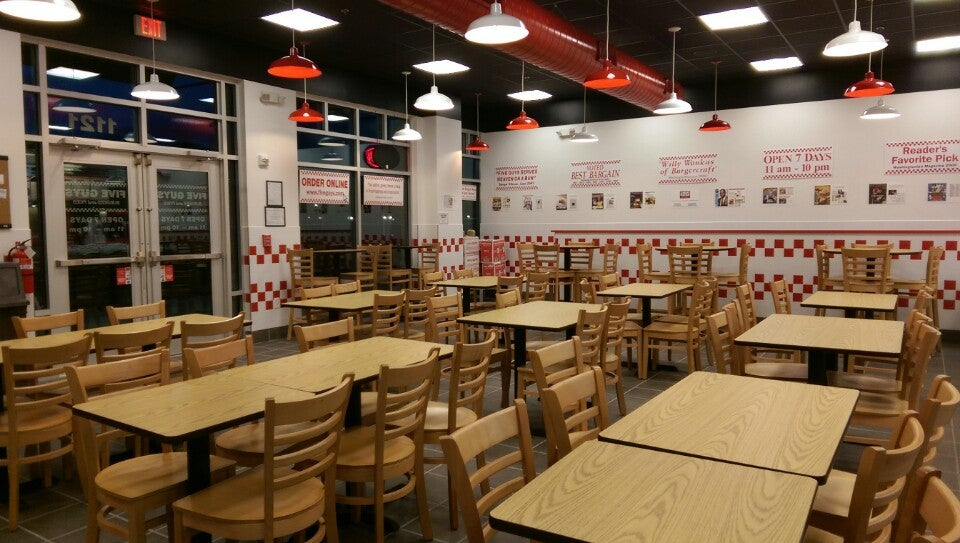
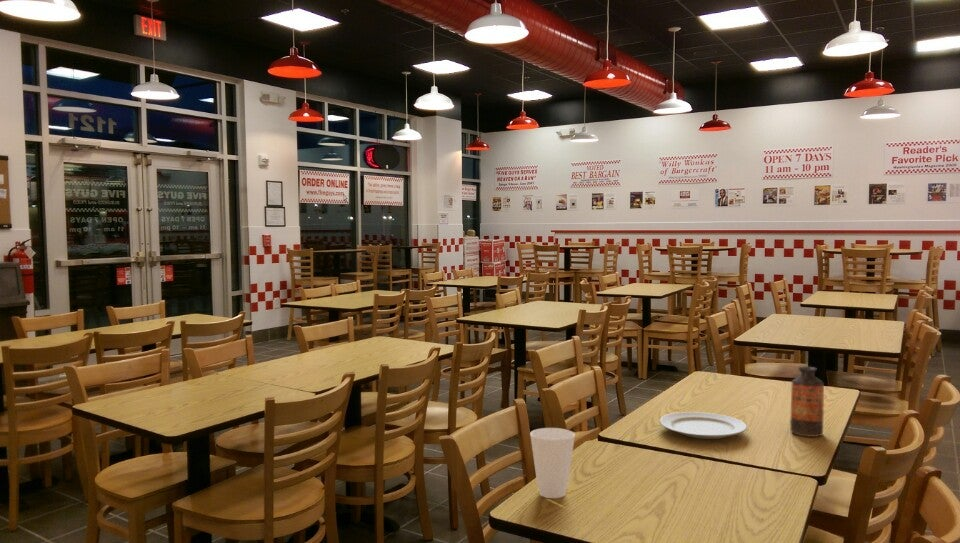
+ chinaware [659,411,748,440]
+ cup [529,427,576,499]
+ bottle [789,366,825,438]
